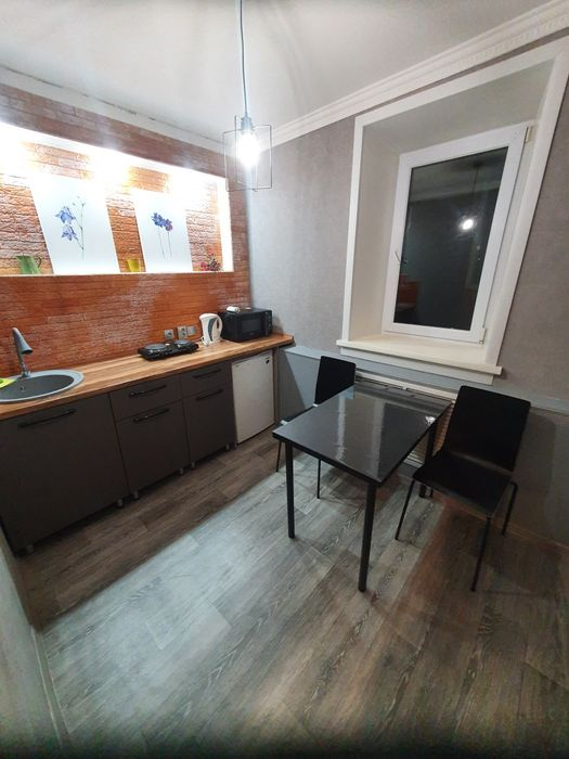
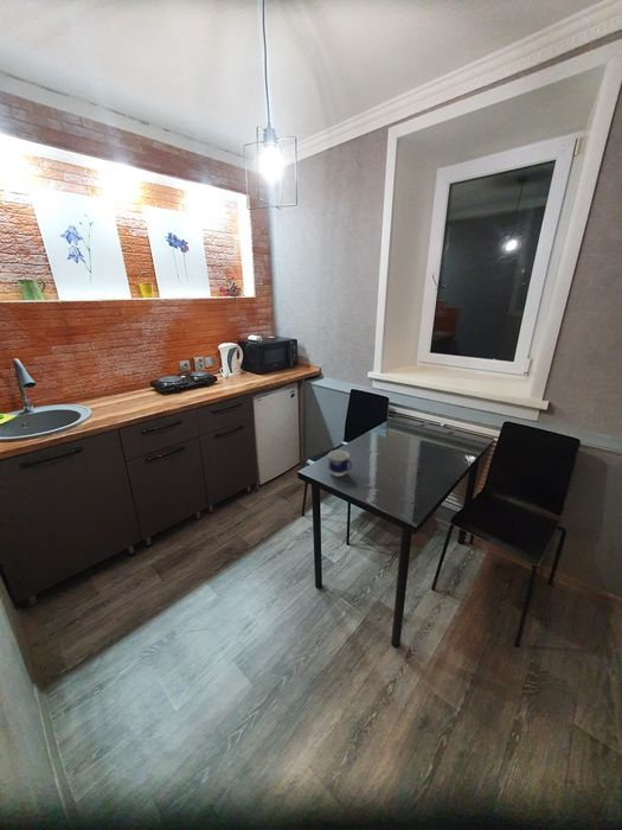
+ cup [327,449,353,478]
